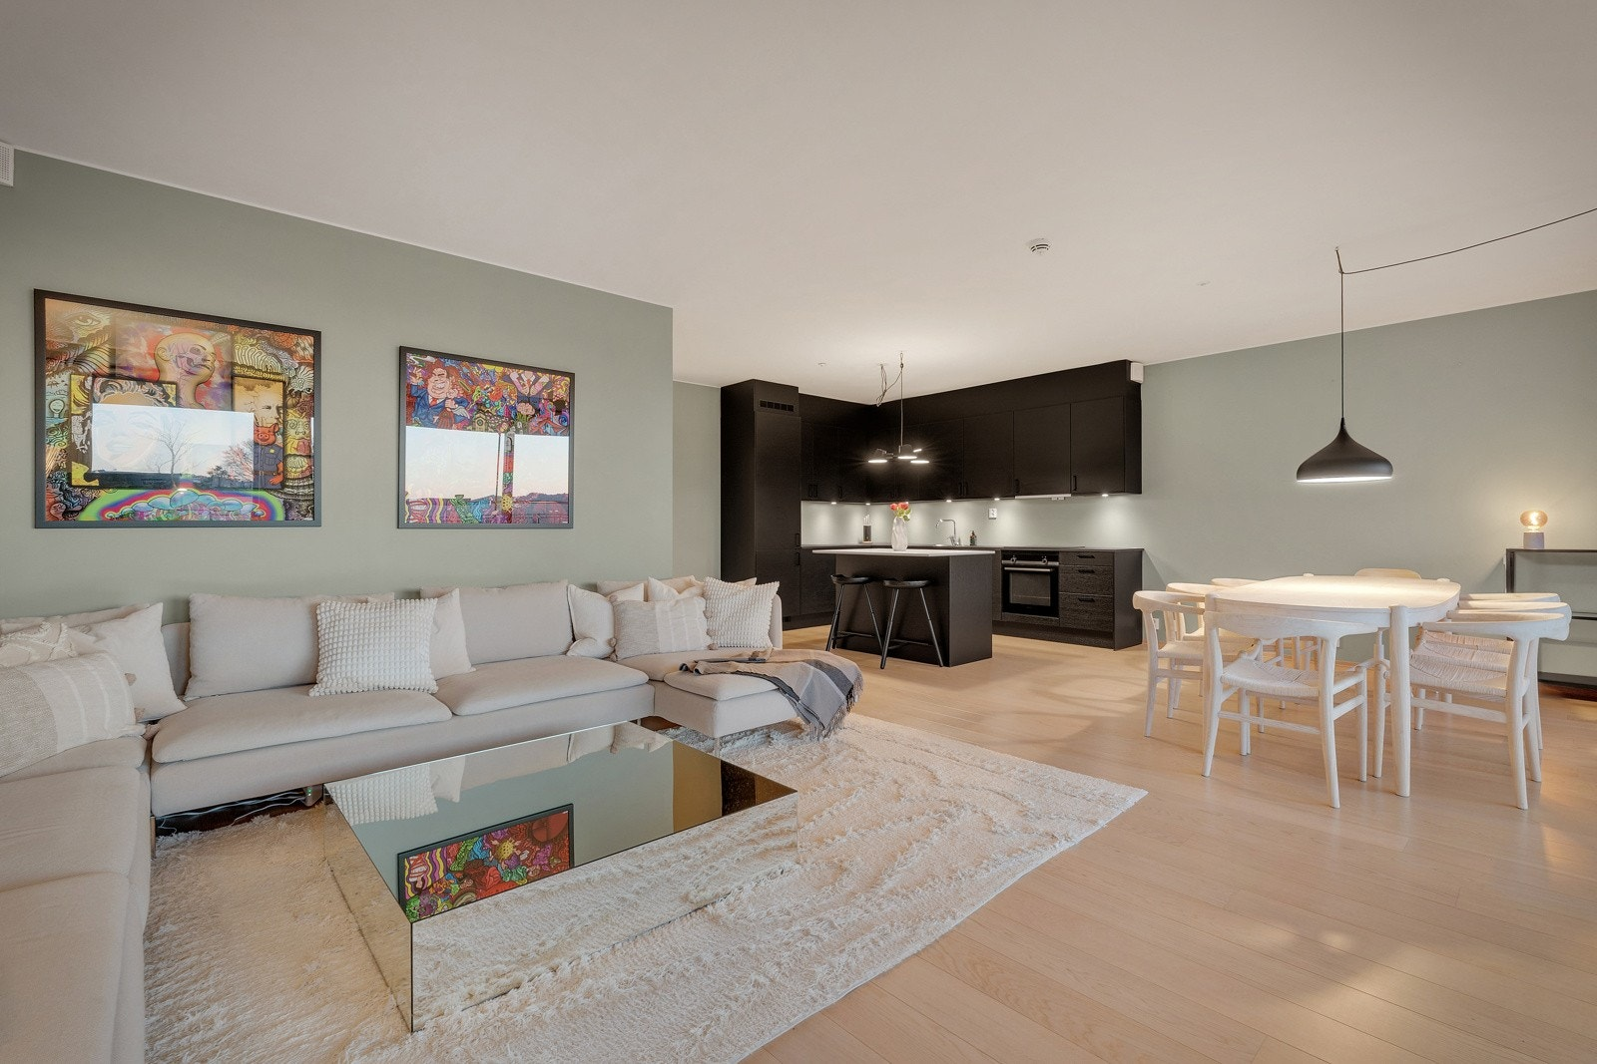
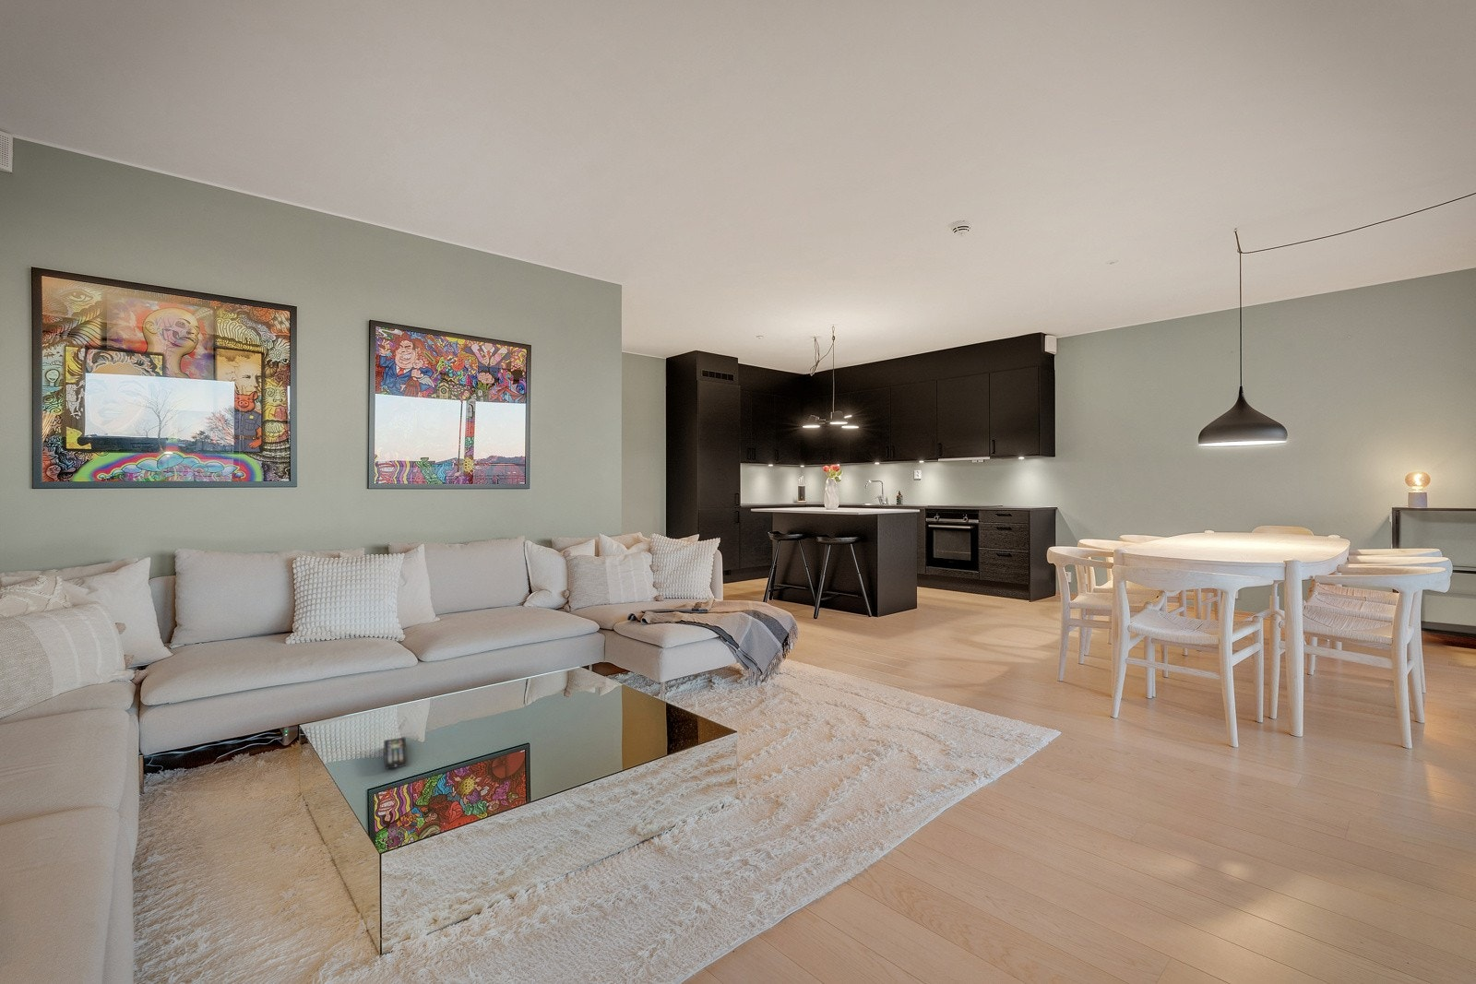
+ remote control [383,737,407,769]
